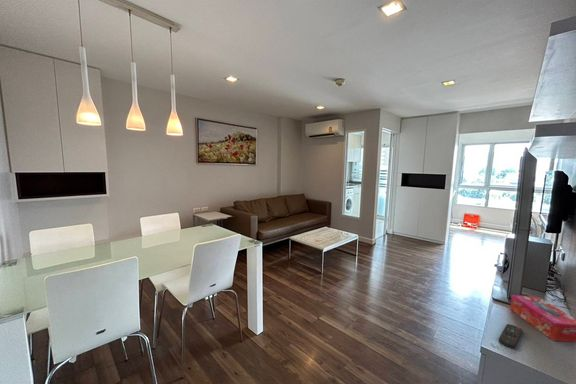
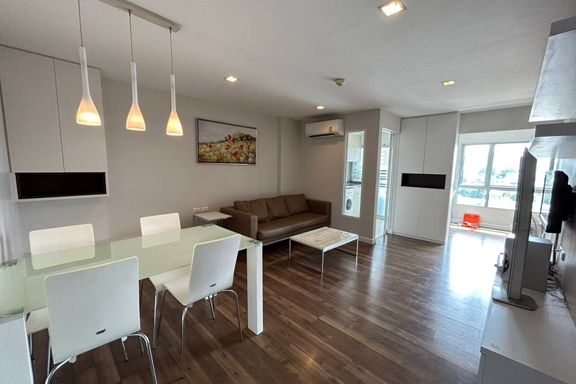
- remote control [497,323,523,349]
- tissue box [509,294,576,344]
